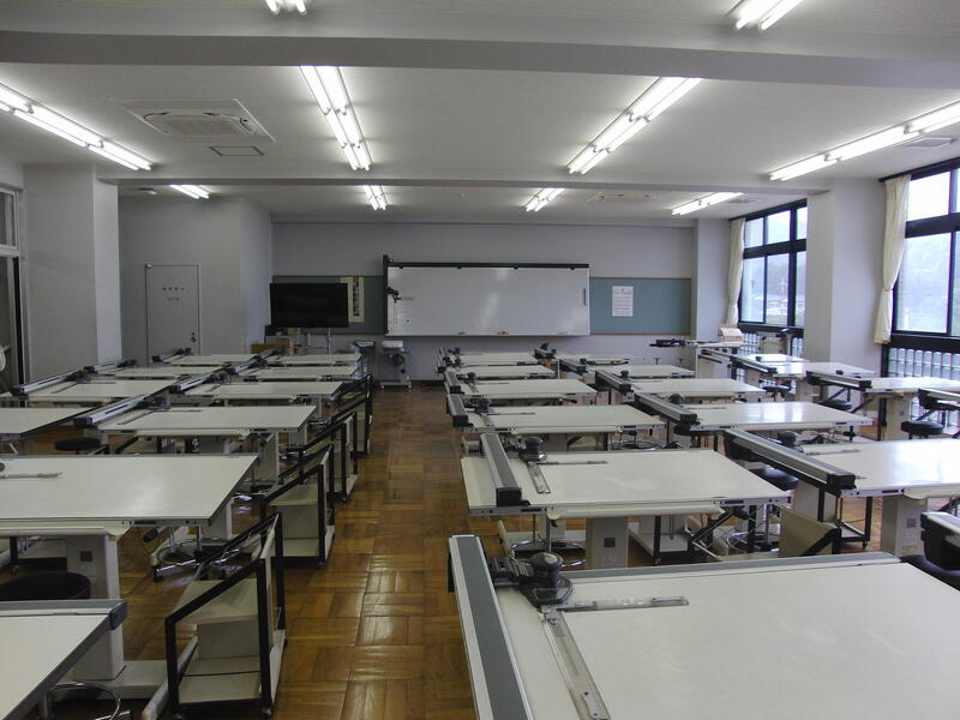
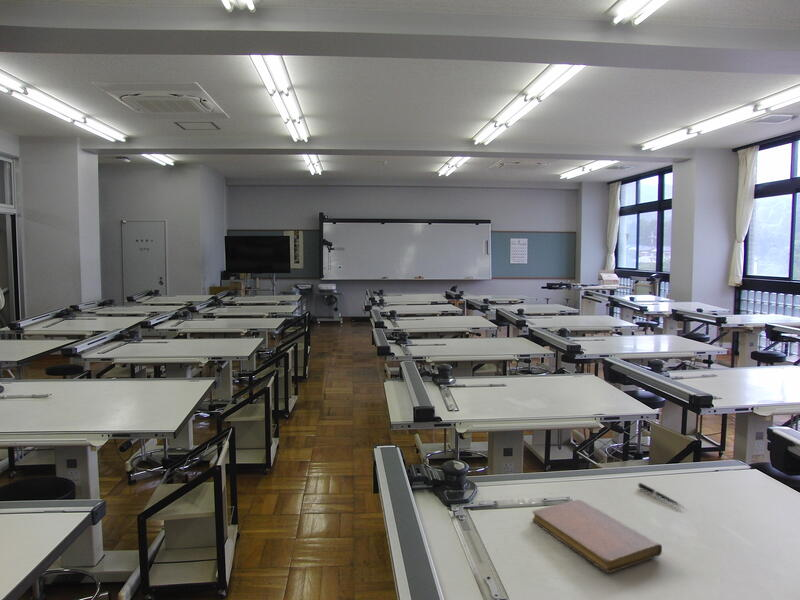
+ notebook [531,499,663,574]
+ pen [637,482,684,508]
